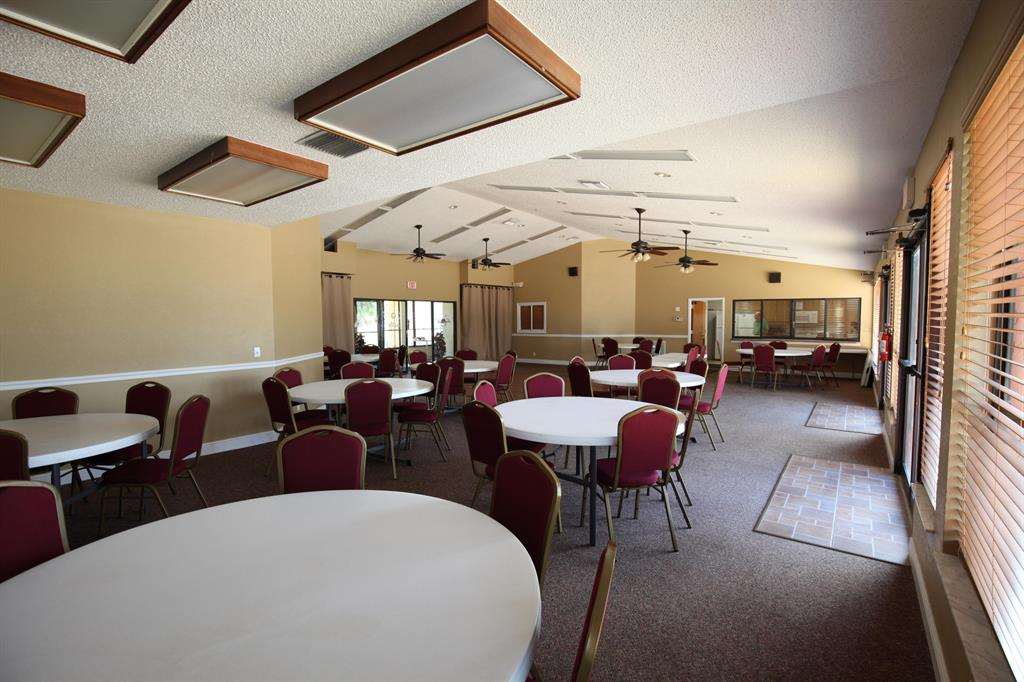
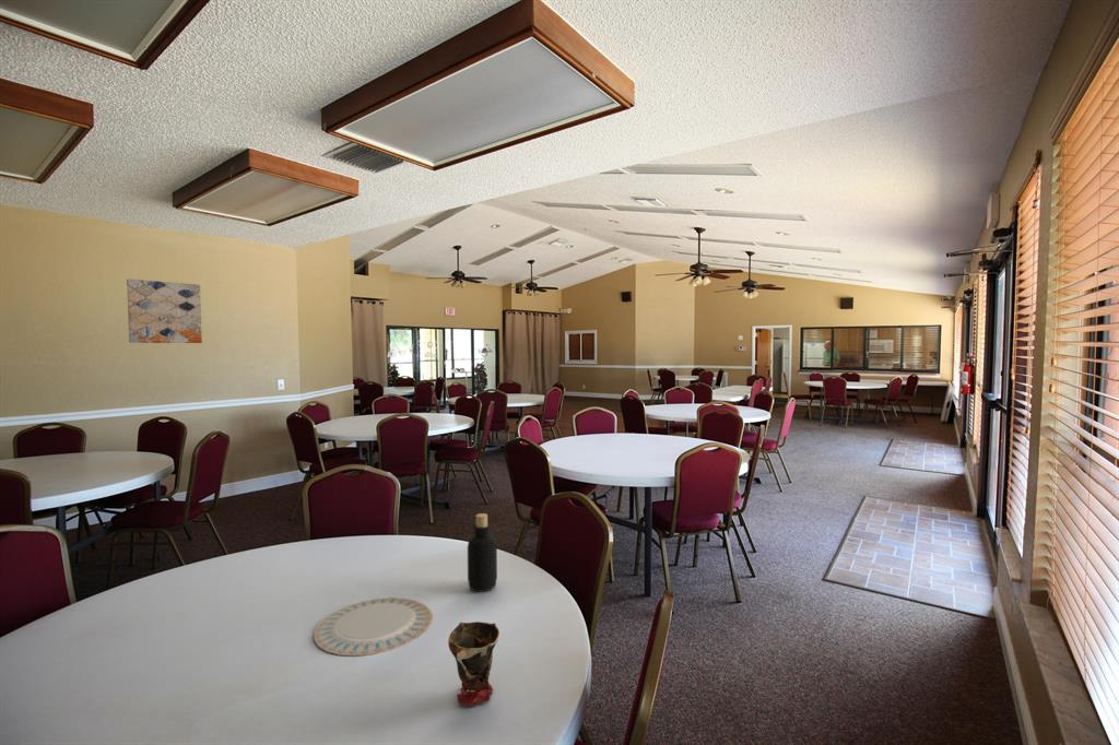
+ cup [447,620,502,707]
+ bottle [467,512,498,593]
+ chinaware [313,596,434,658]
+ wall art [126,277,203,344]
